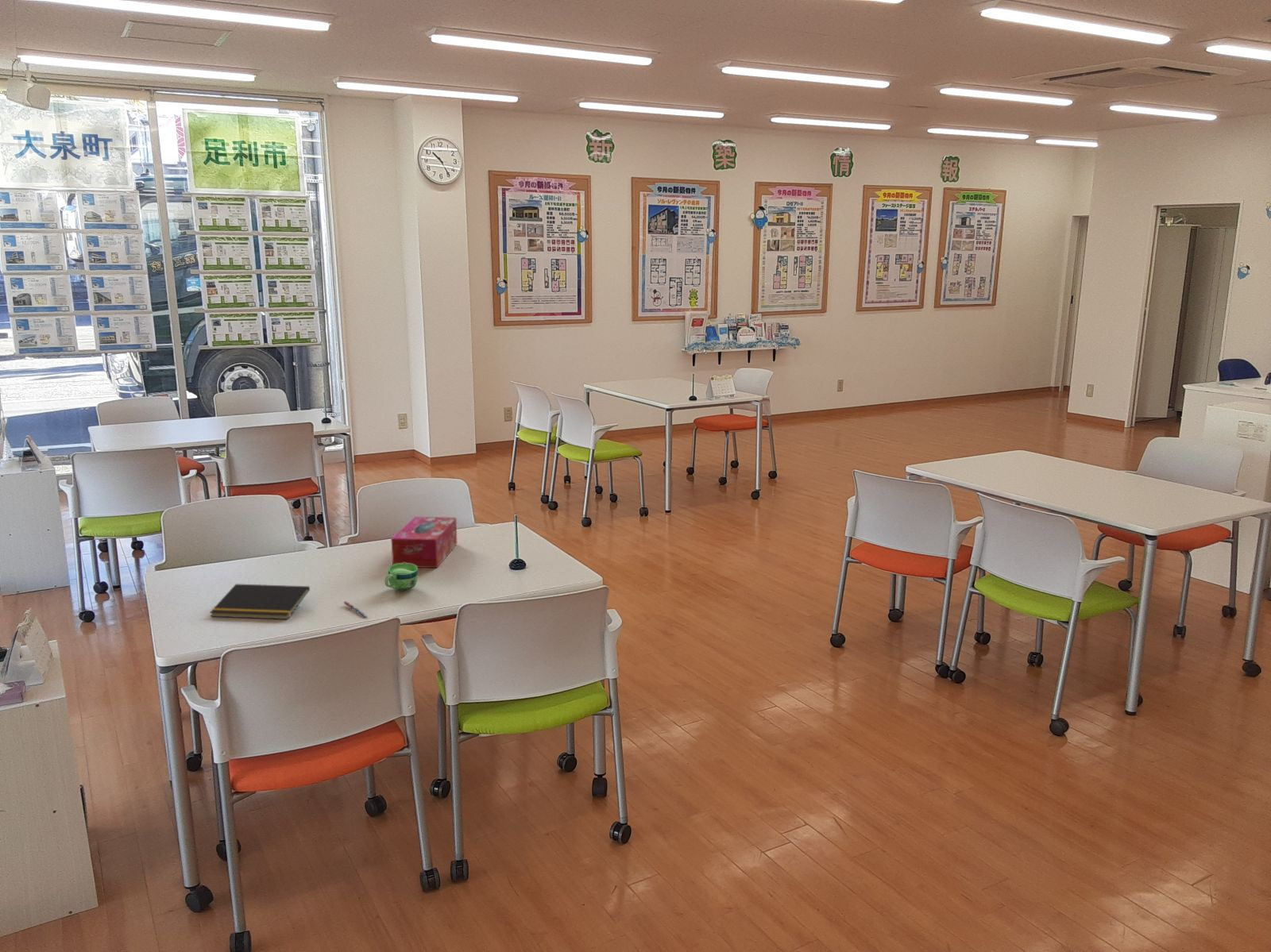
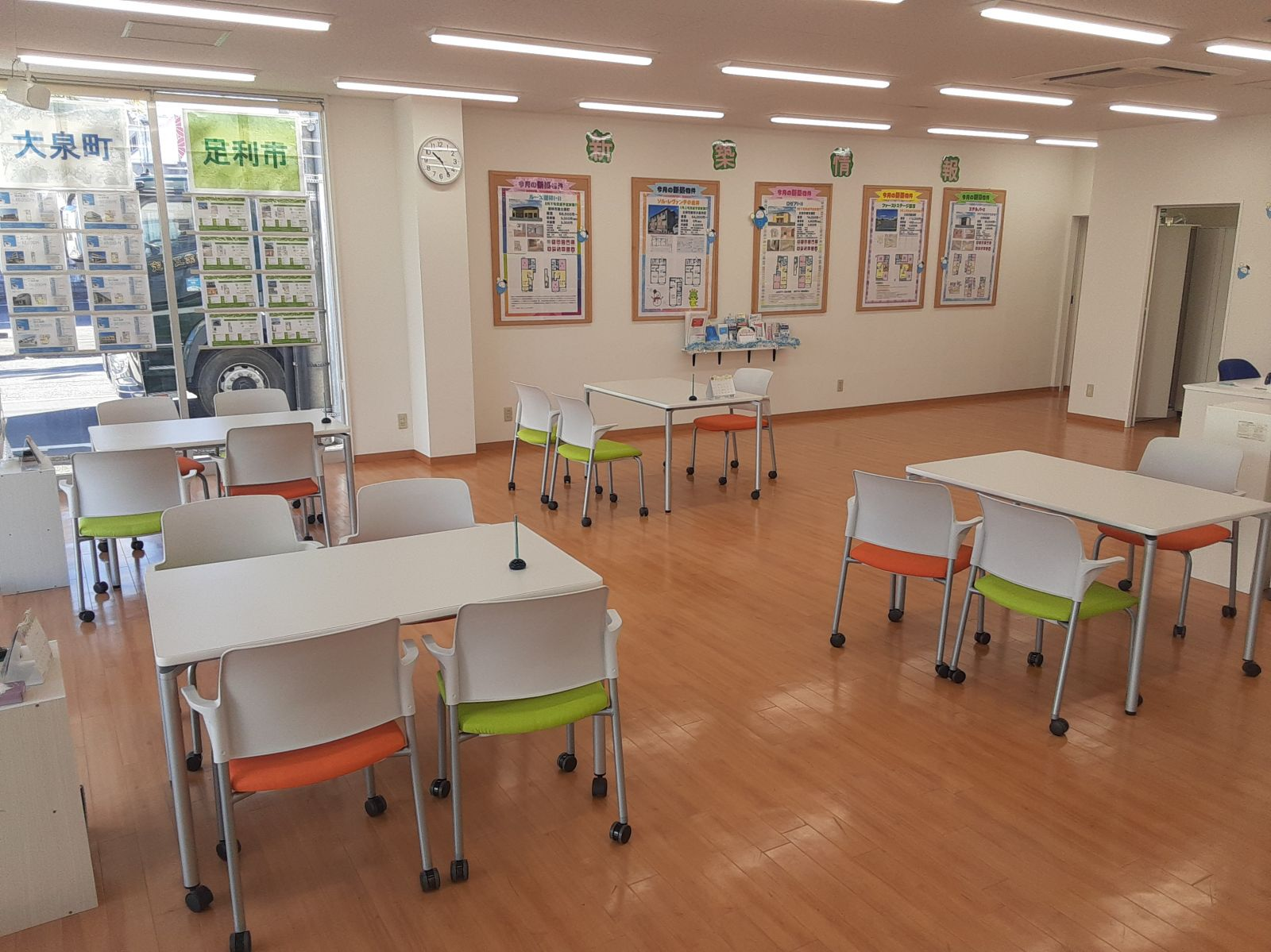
- cup [384,563,419,592]
- pen [343,600,368,619]
- tissue box [391,516,458,569]
- notepad [209,583,311,620]
